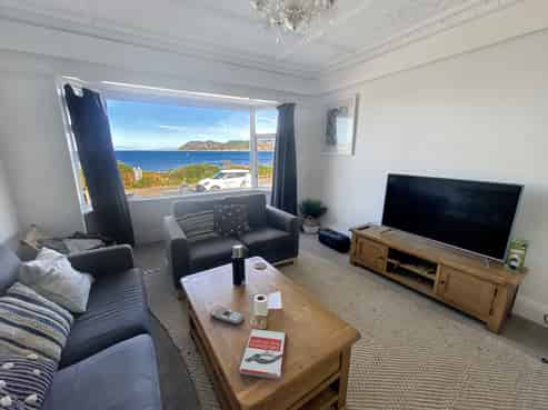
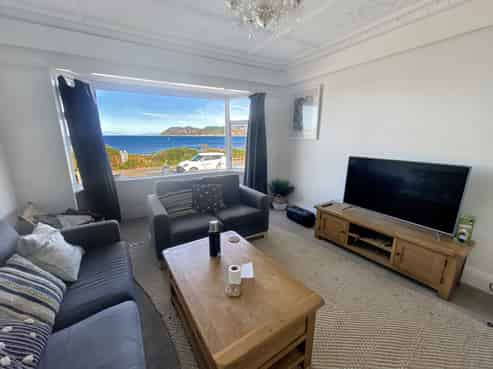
- remote control [209,304,245,326]
- book [238,328,288,381]
